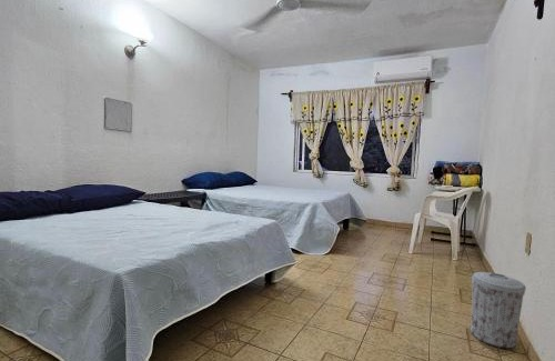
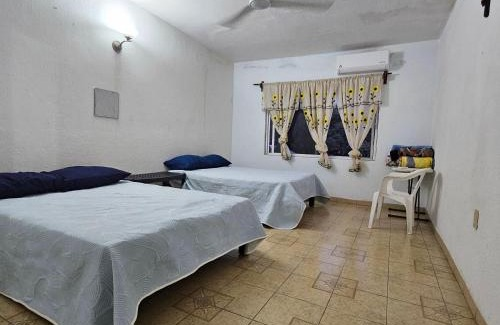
- trash can [470,271,527,349]
